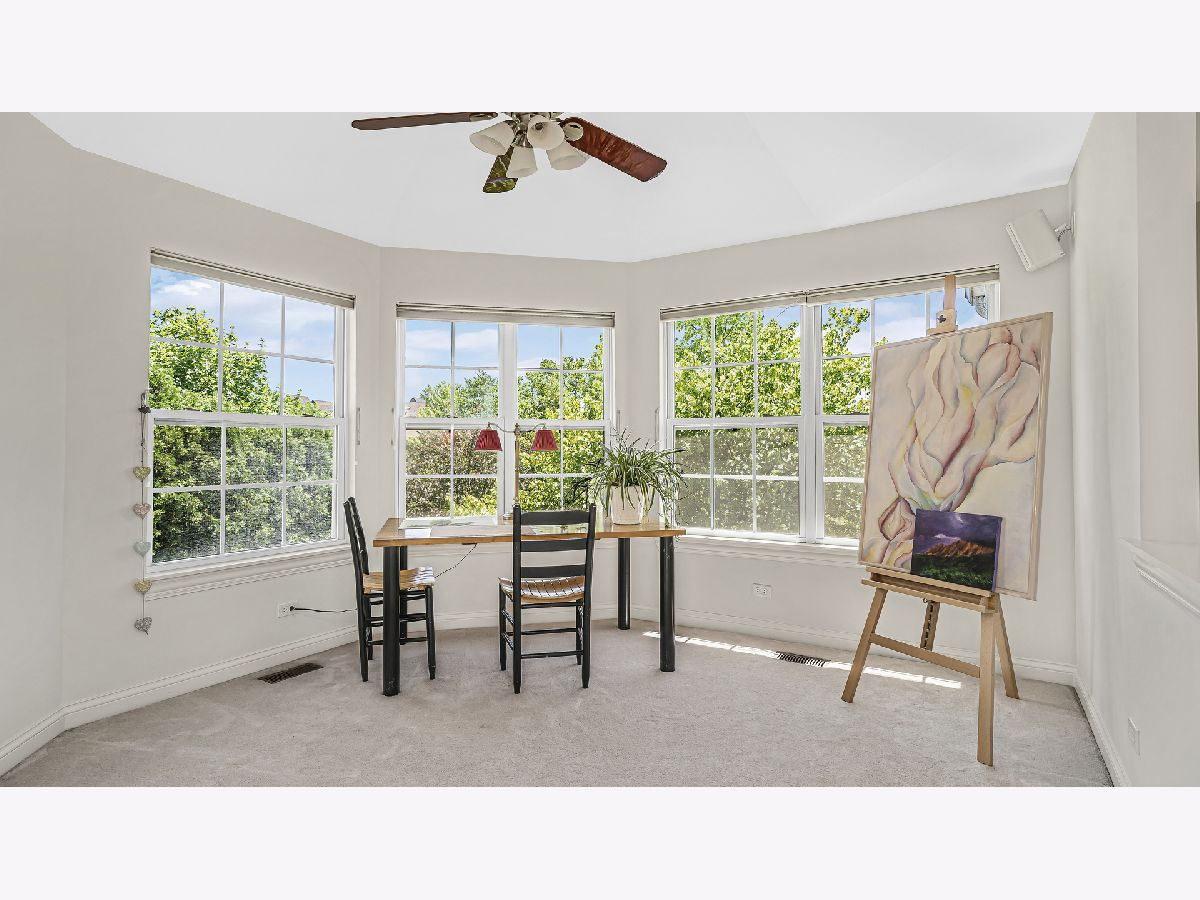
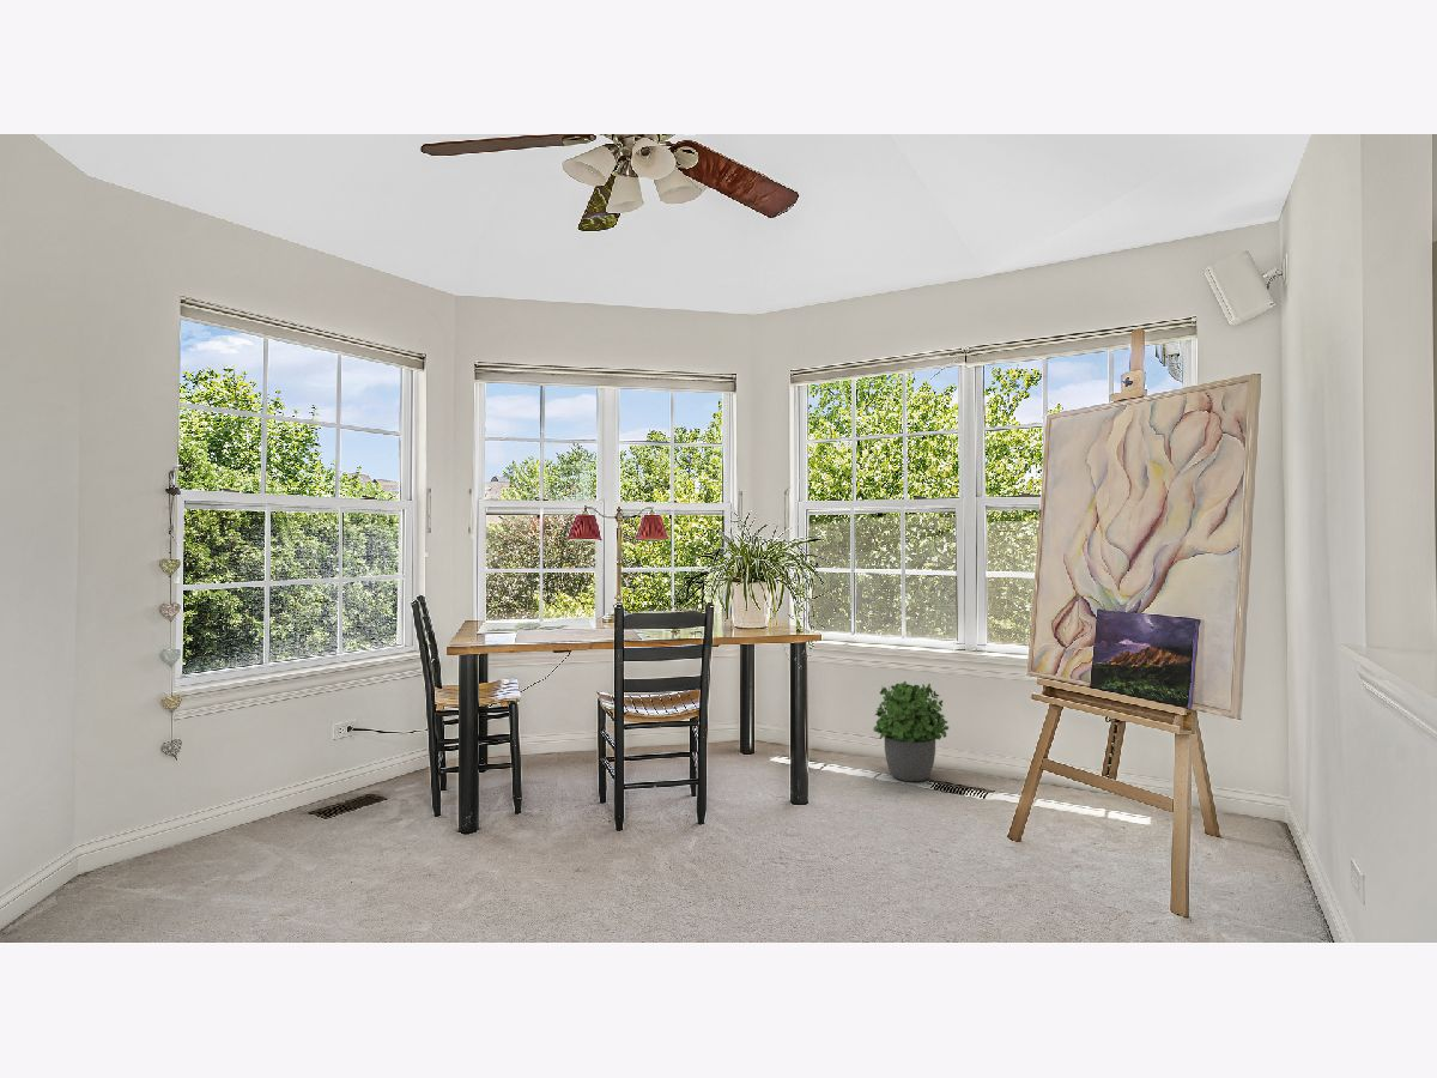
+ potted plant [872,680,950,782]
